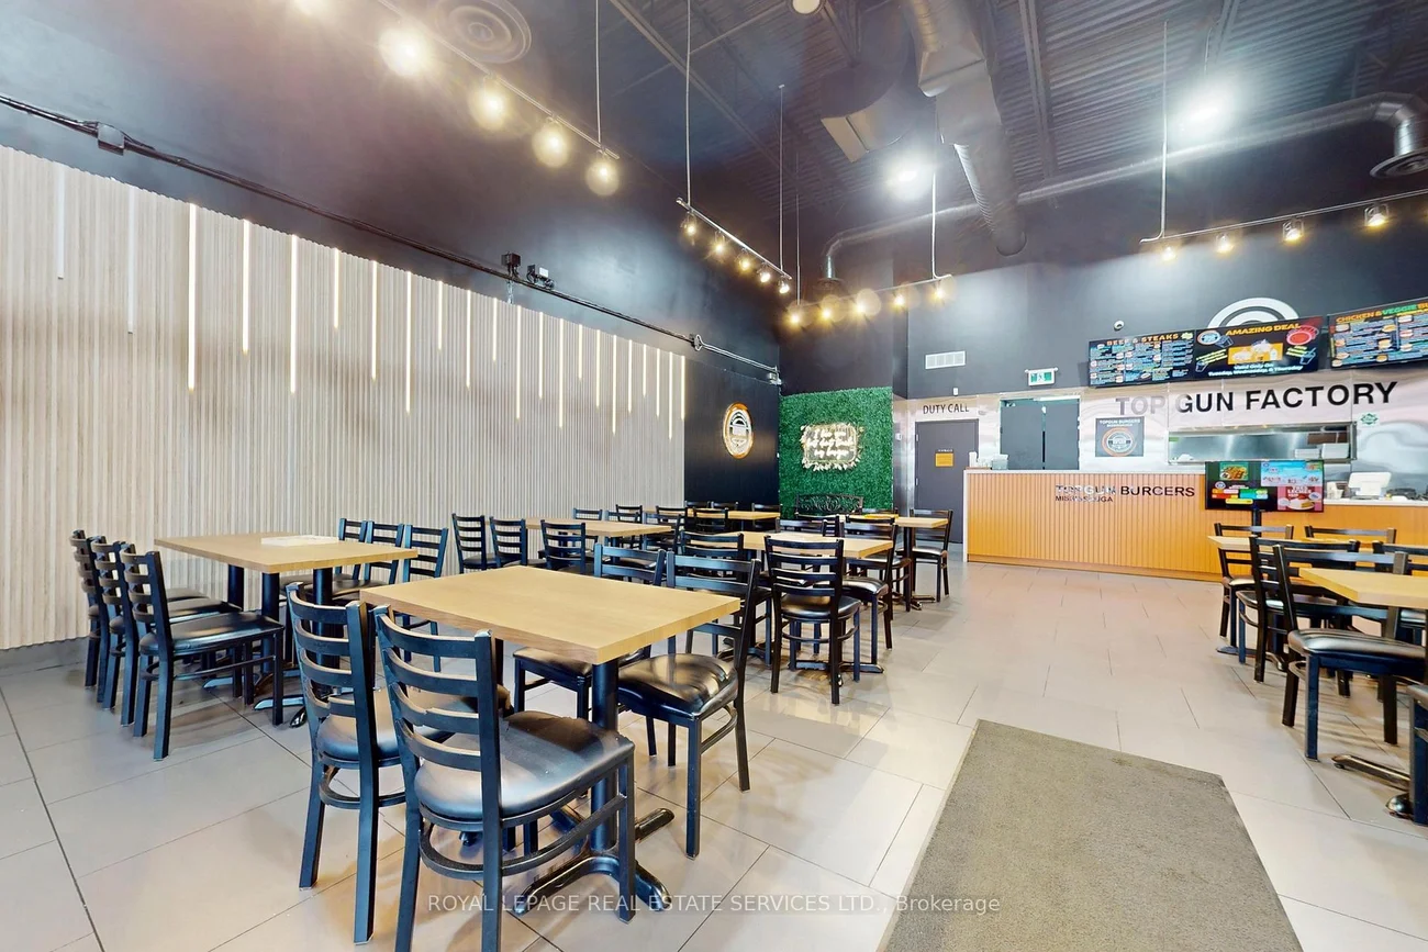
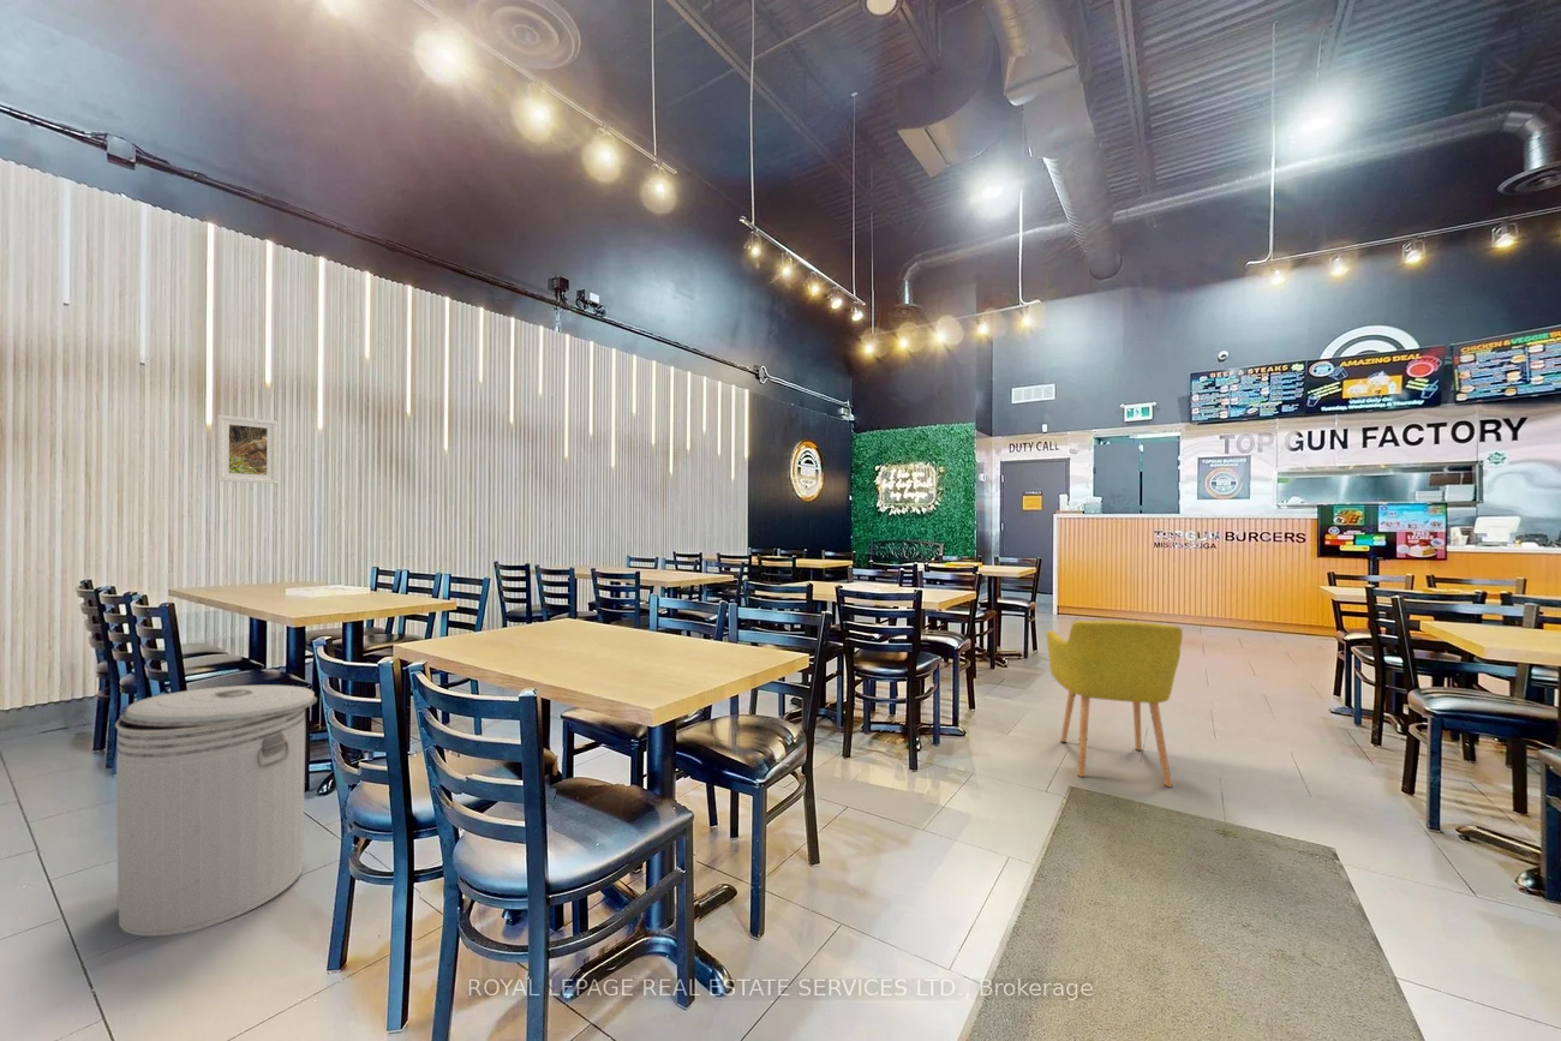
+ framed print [216,413,279,485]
+ can [114,684,318,937]
+ chair [1046,620,1184,789]
